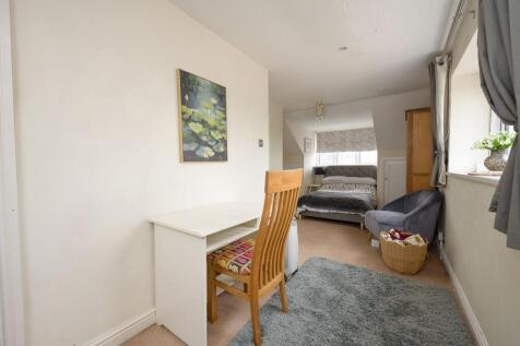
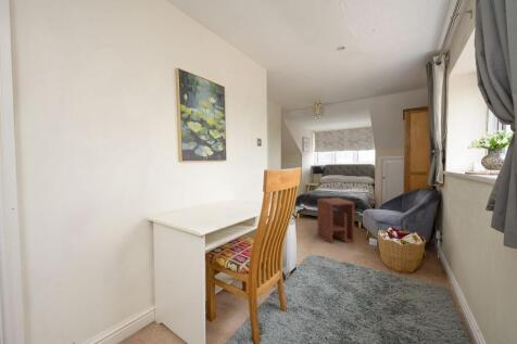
+ side table [316,196,355,245]
